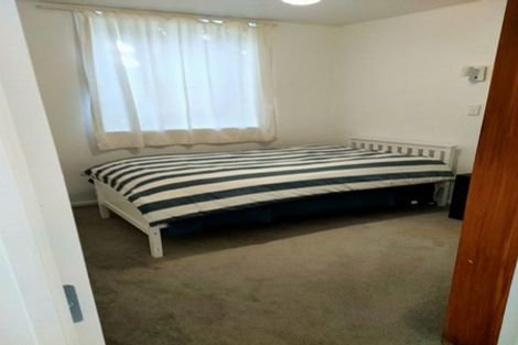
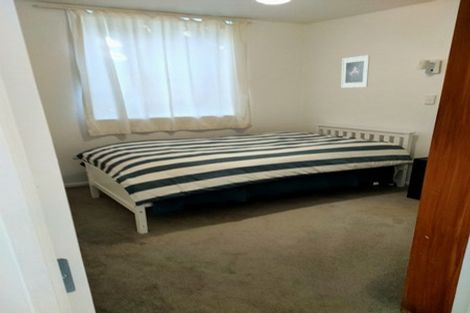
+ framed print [340,54,371,89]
